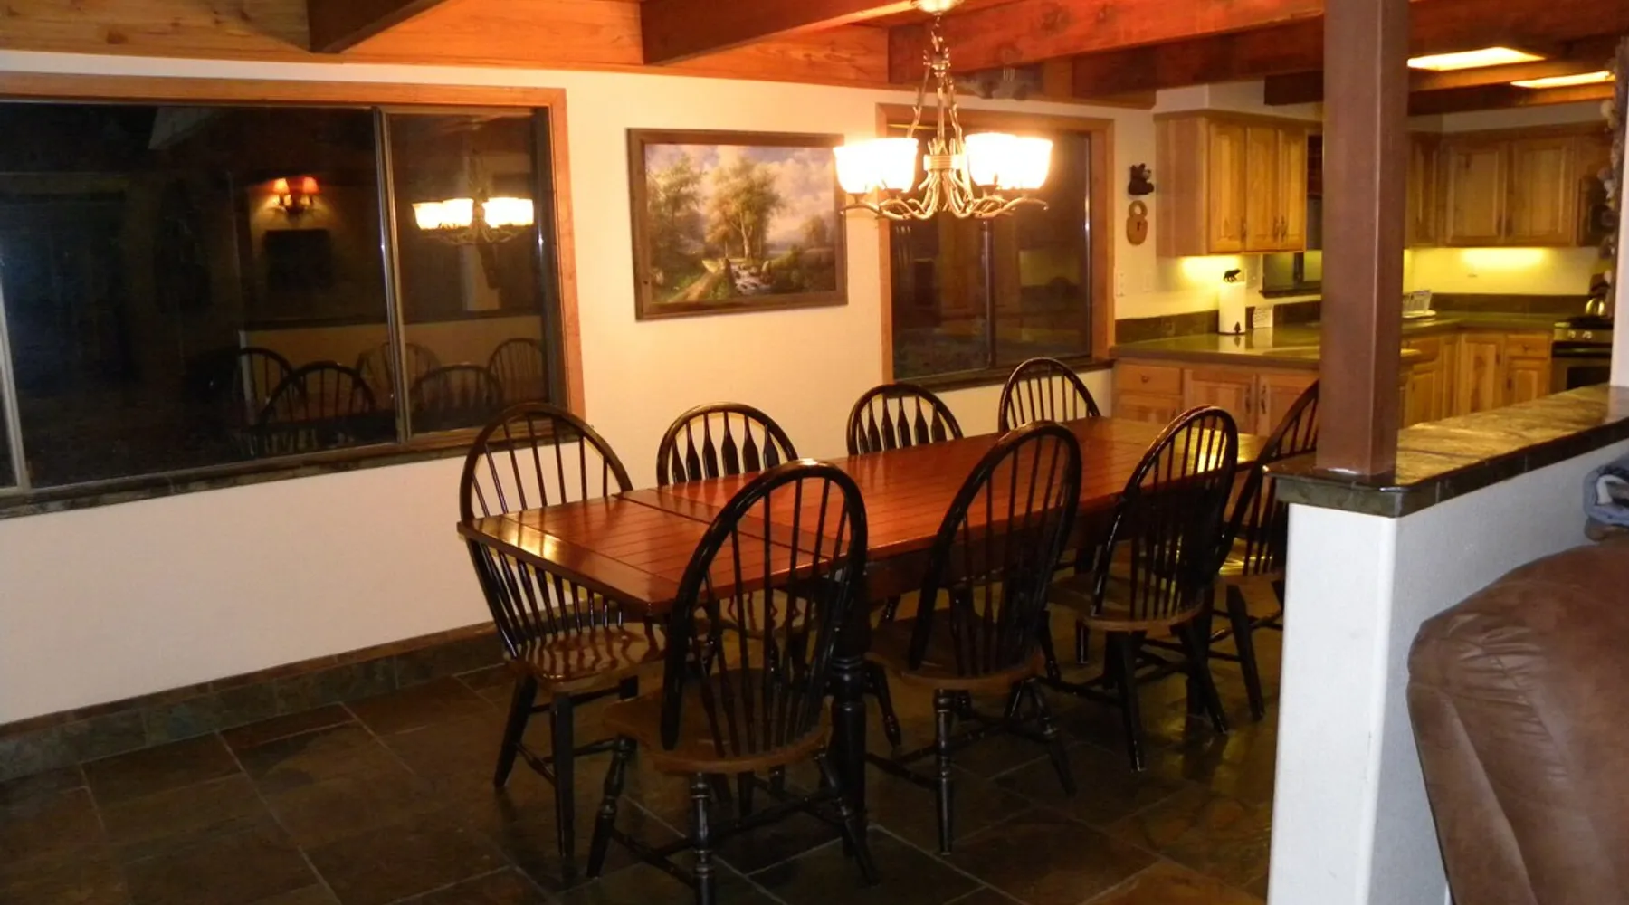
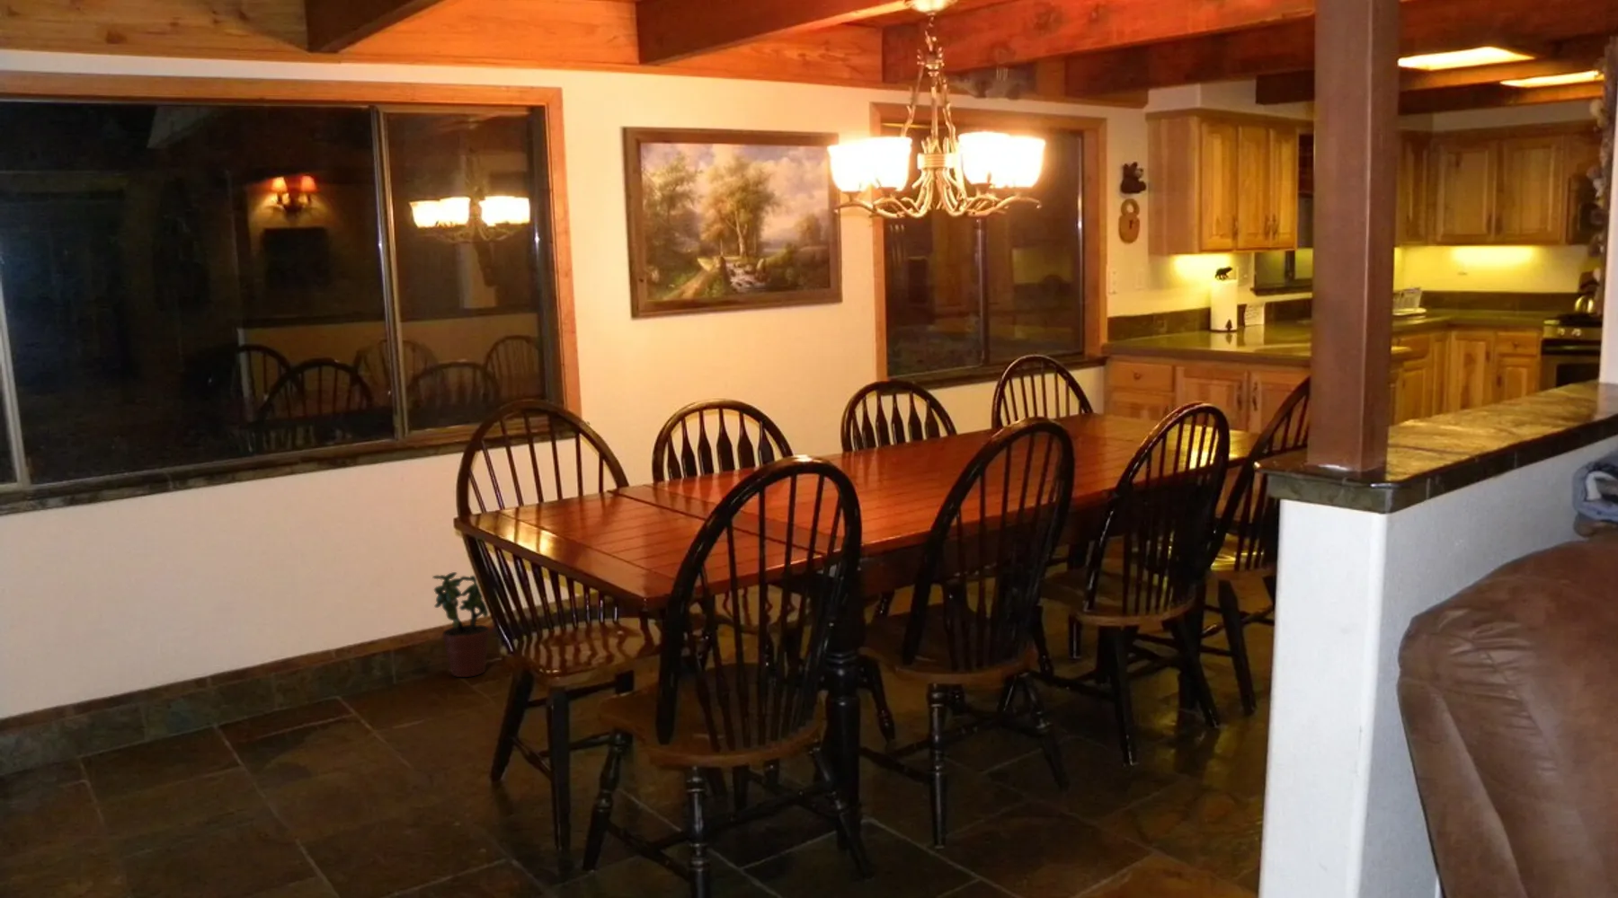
+ potted plant [432,571,490,678]
